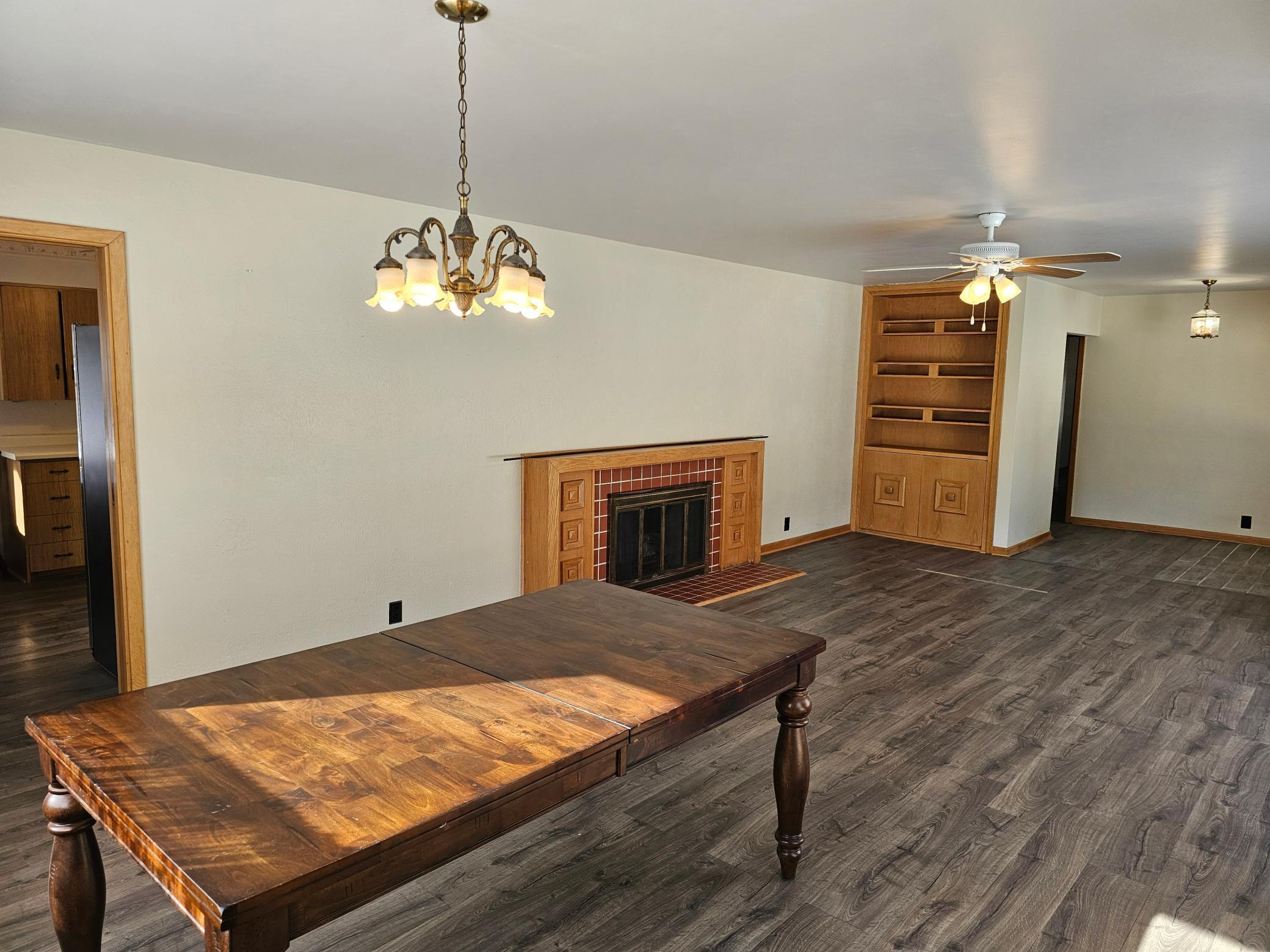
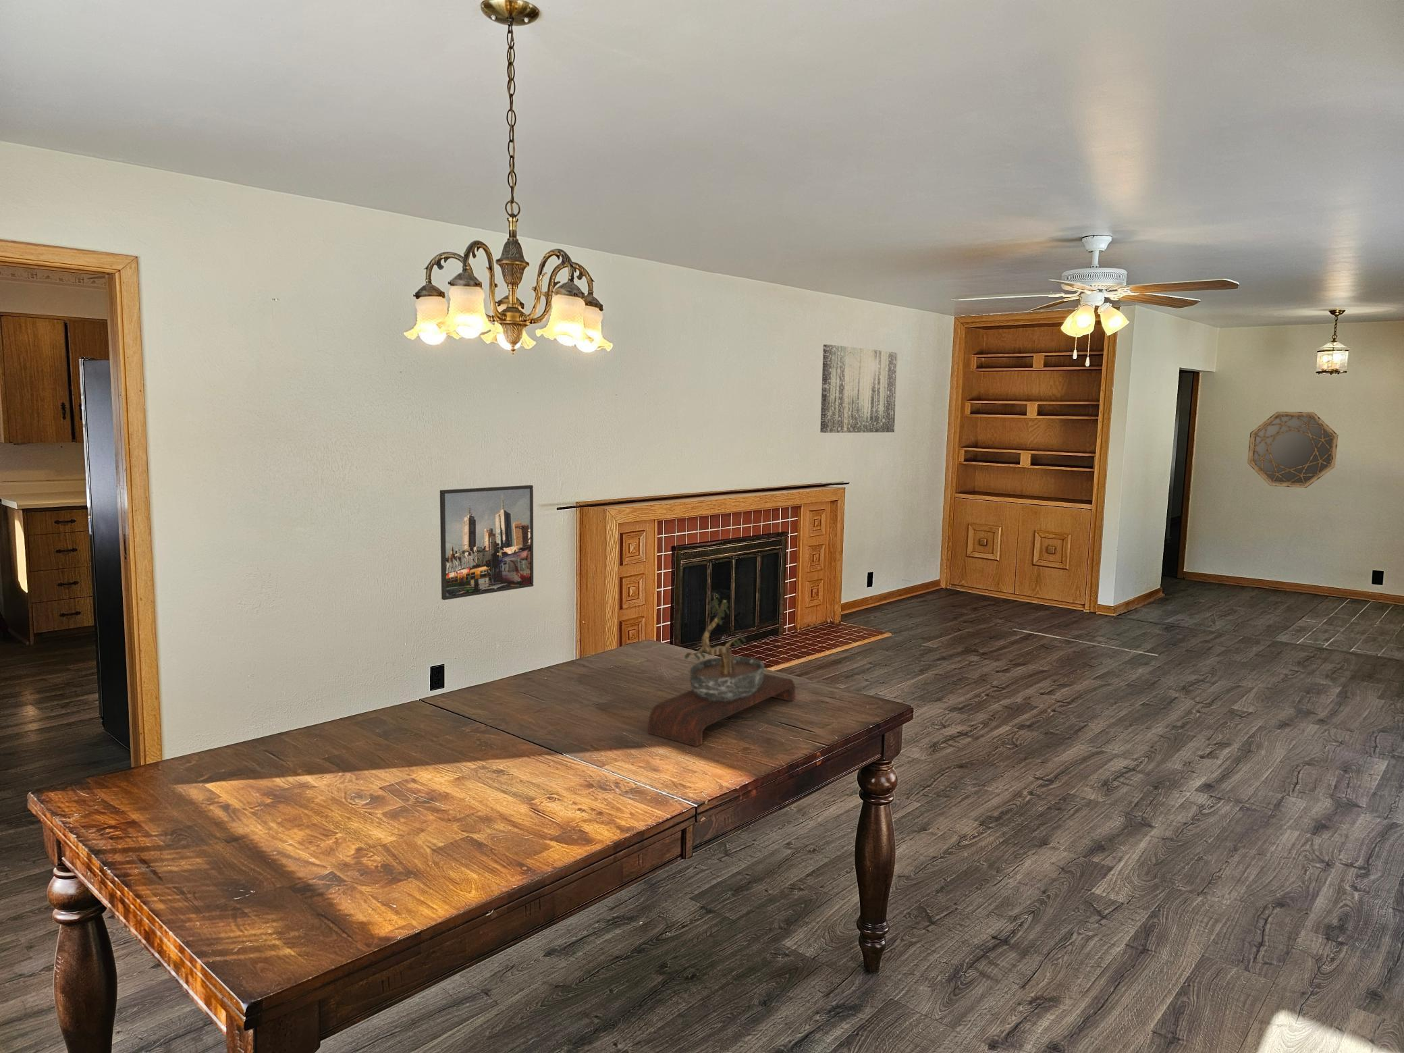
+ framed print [439,484,534,601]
+ wall art [819,344,899,434]
+ bonsai tree [648,592,796,748]
+ home mirror [1247,411,1339,489]
